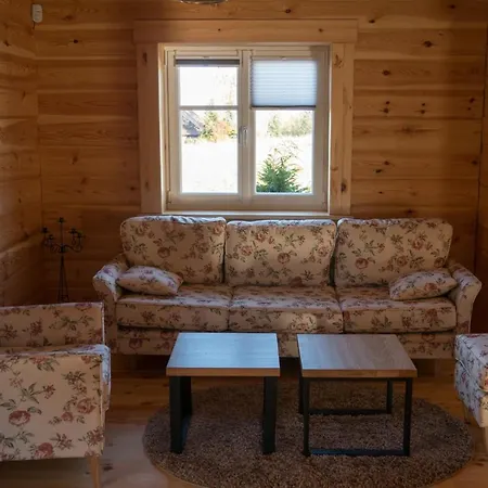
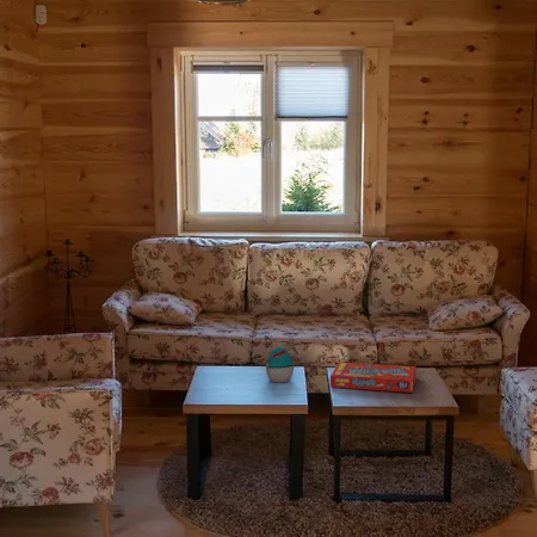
+ decorative egg [265,346,295,383]
+ snack box [329,360,418,394]
